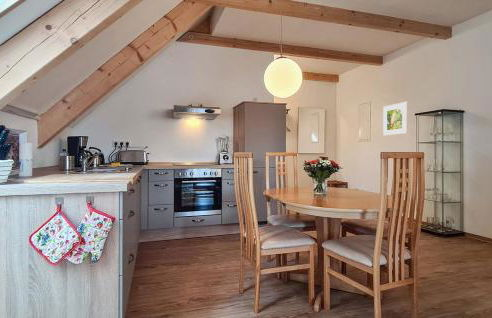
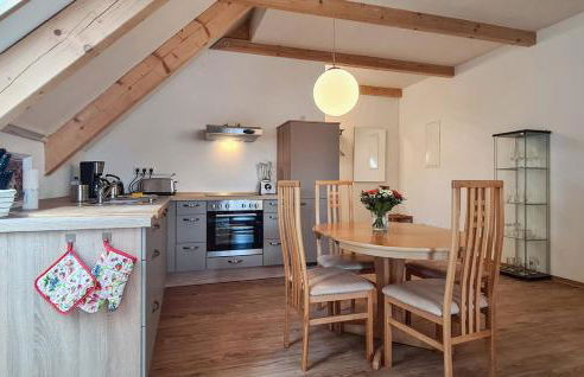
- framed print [382,101,408,136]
